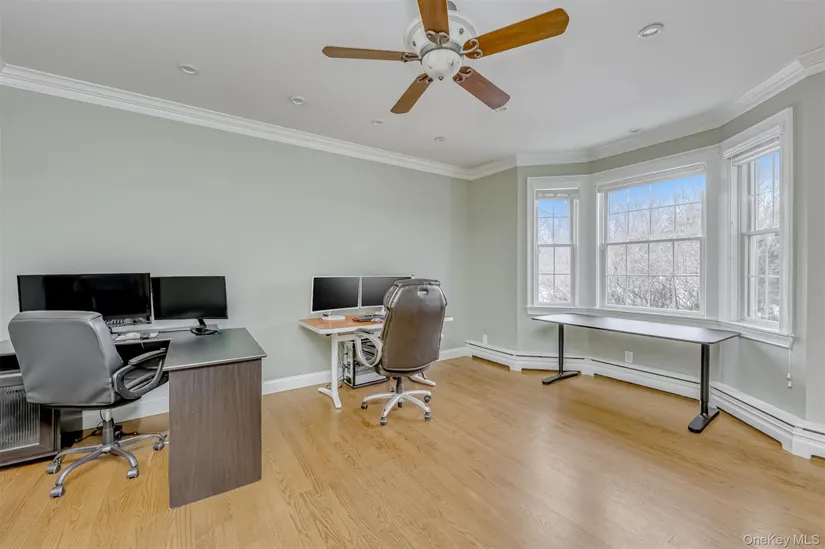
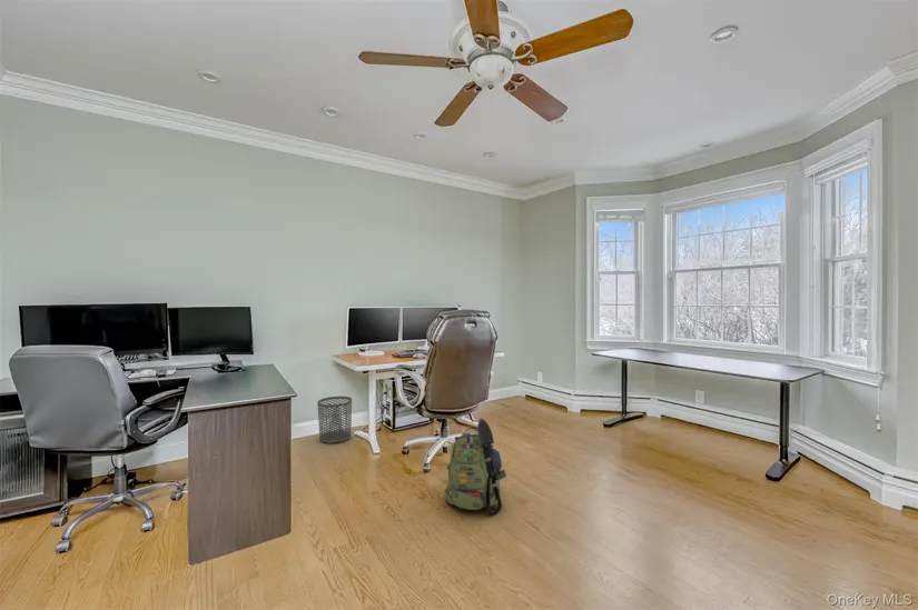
+ waste bin [316,396,353,444]
+ backpack [444,417,507,516]
